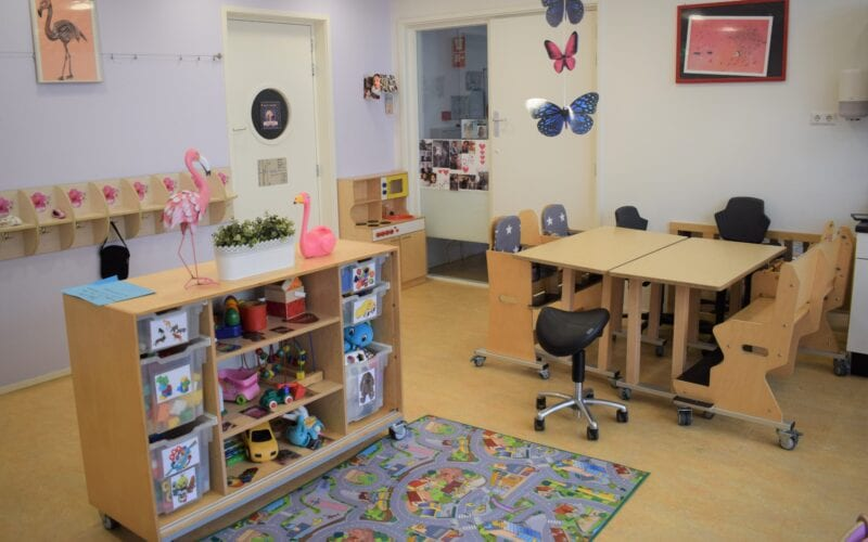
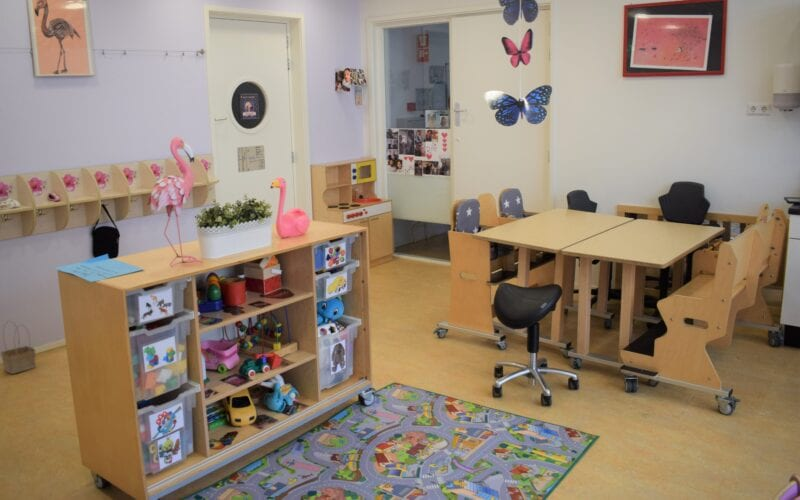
+ basket [0,320,37,375]
